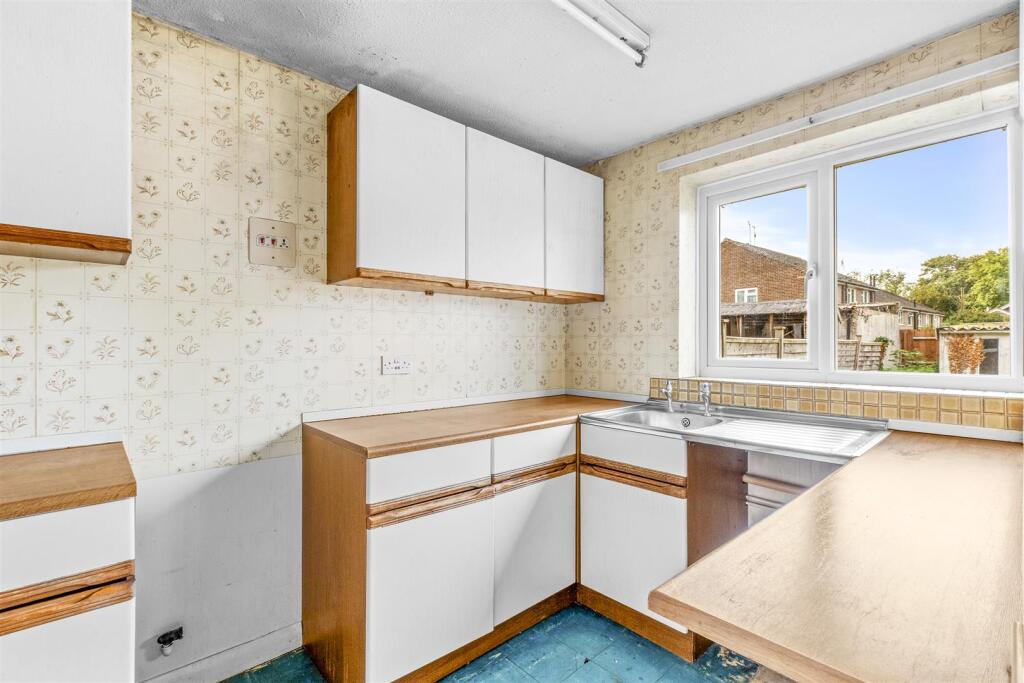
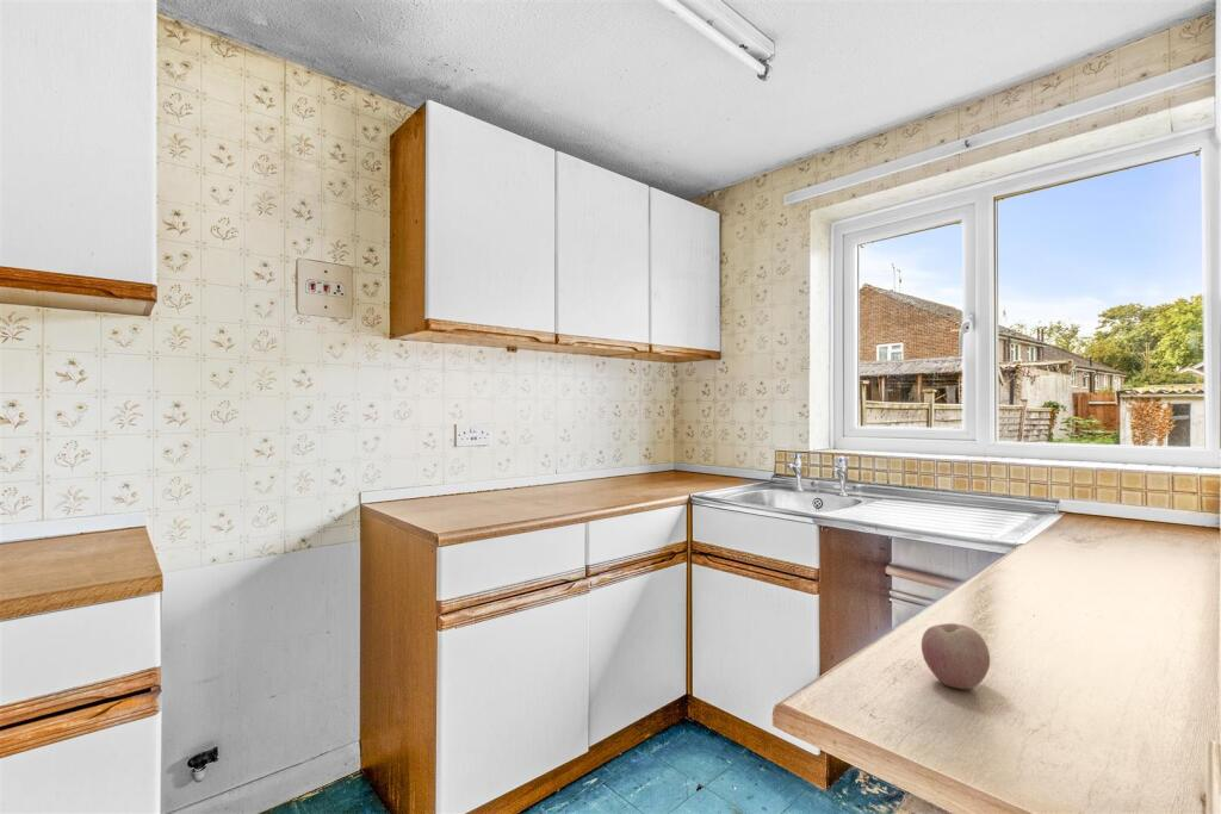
+ apple [921,622,991,690]
